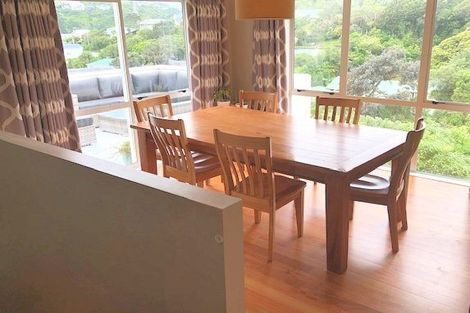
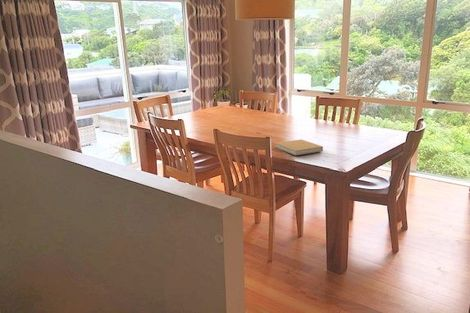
+ book [275,138,324,156]
